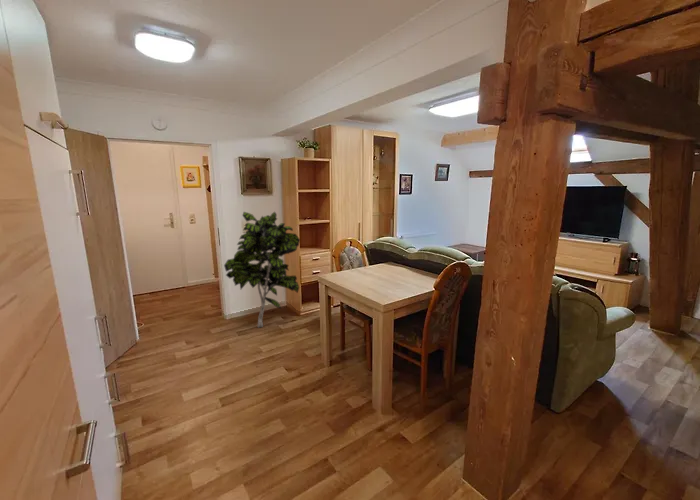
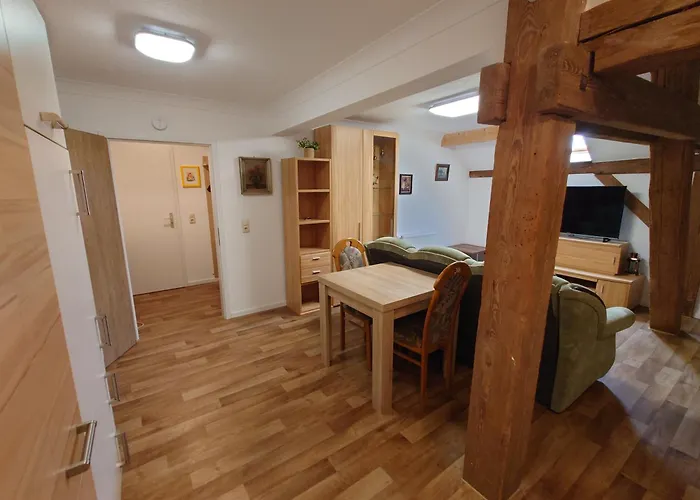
- indoor plant [223,211,301,328]
